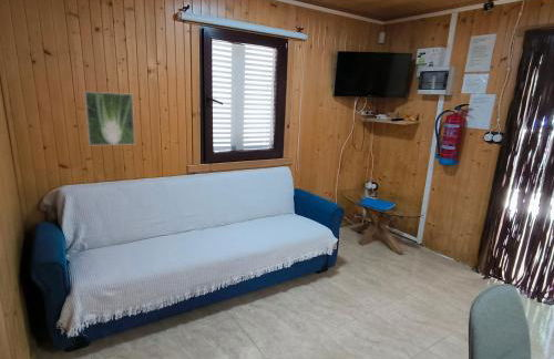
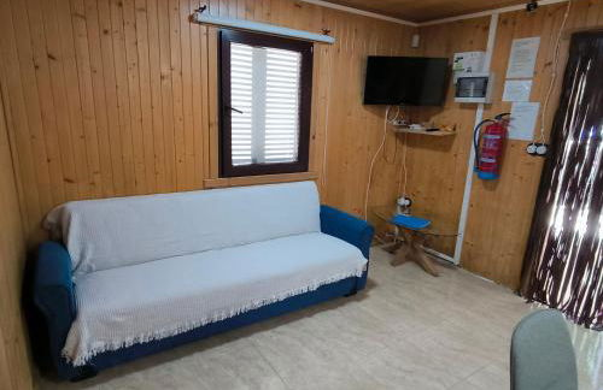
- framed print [83,91,136,146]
